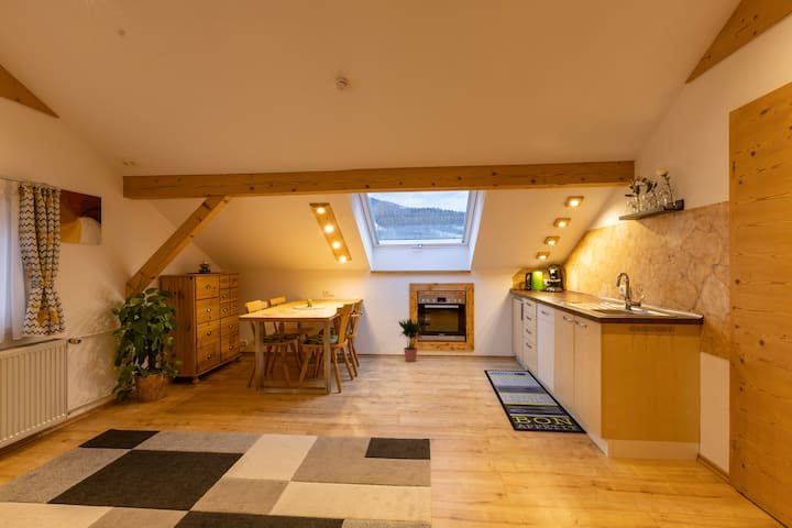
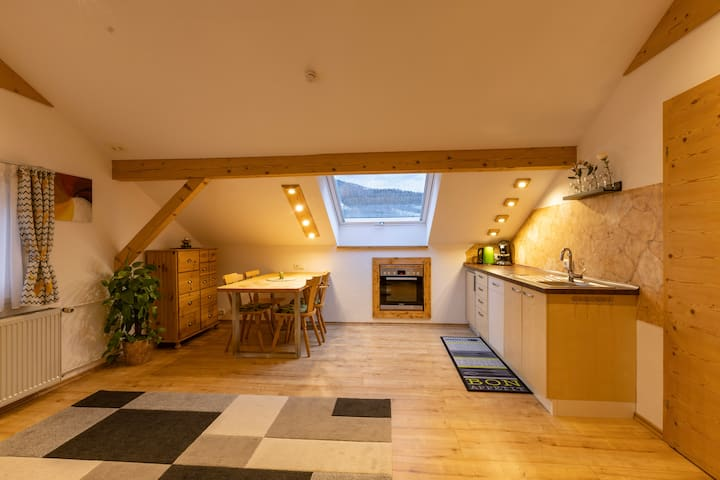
- potted plant [397,318,427,363]
